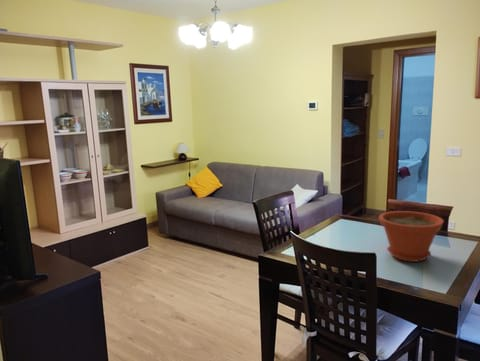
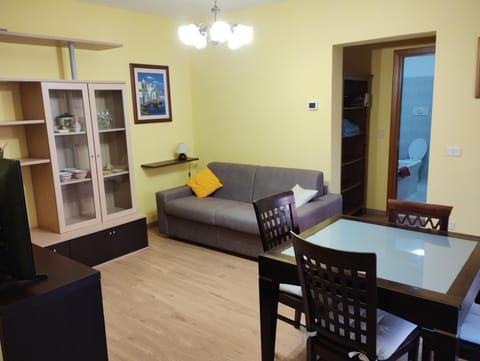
- plant pot [378,210,445,263]
